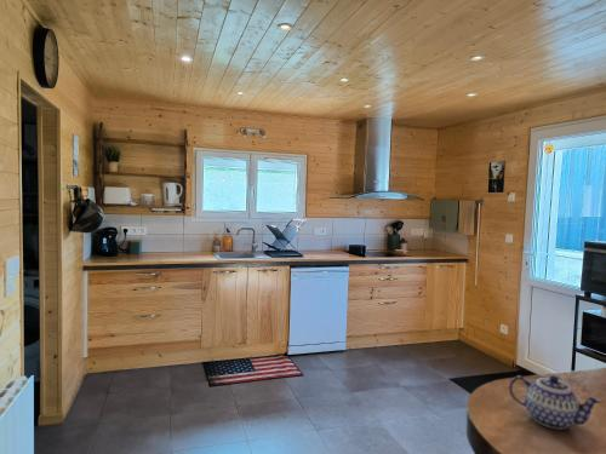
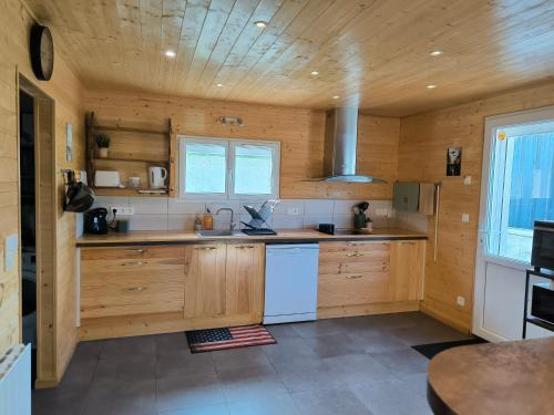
- teapot [508,374,602,430]
